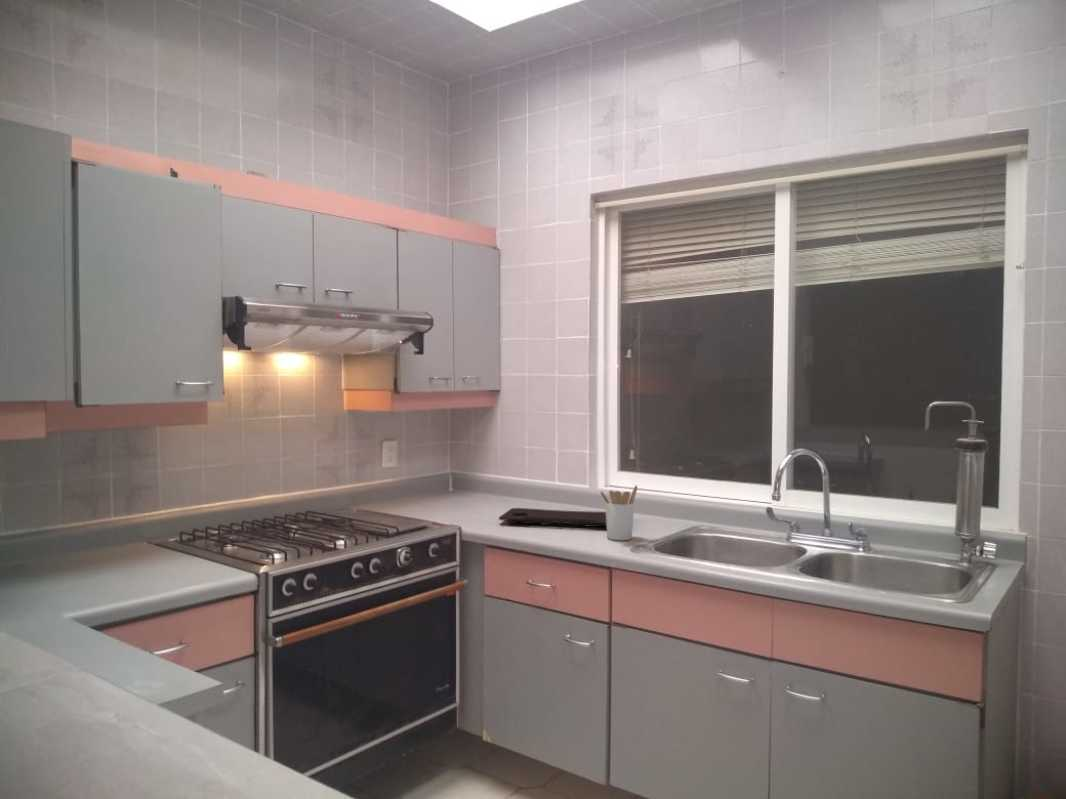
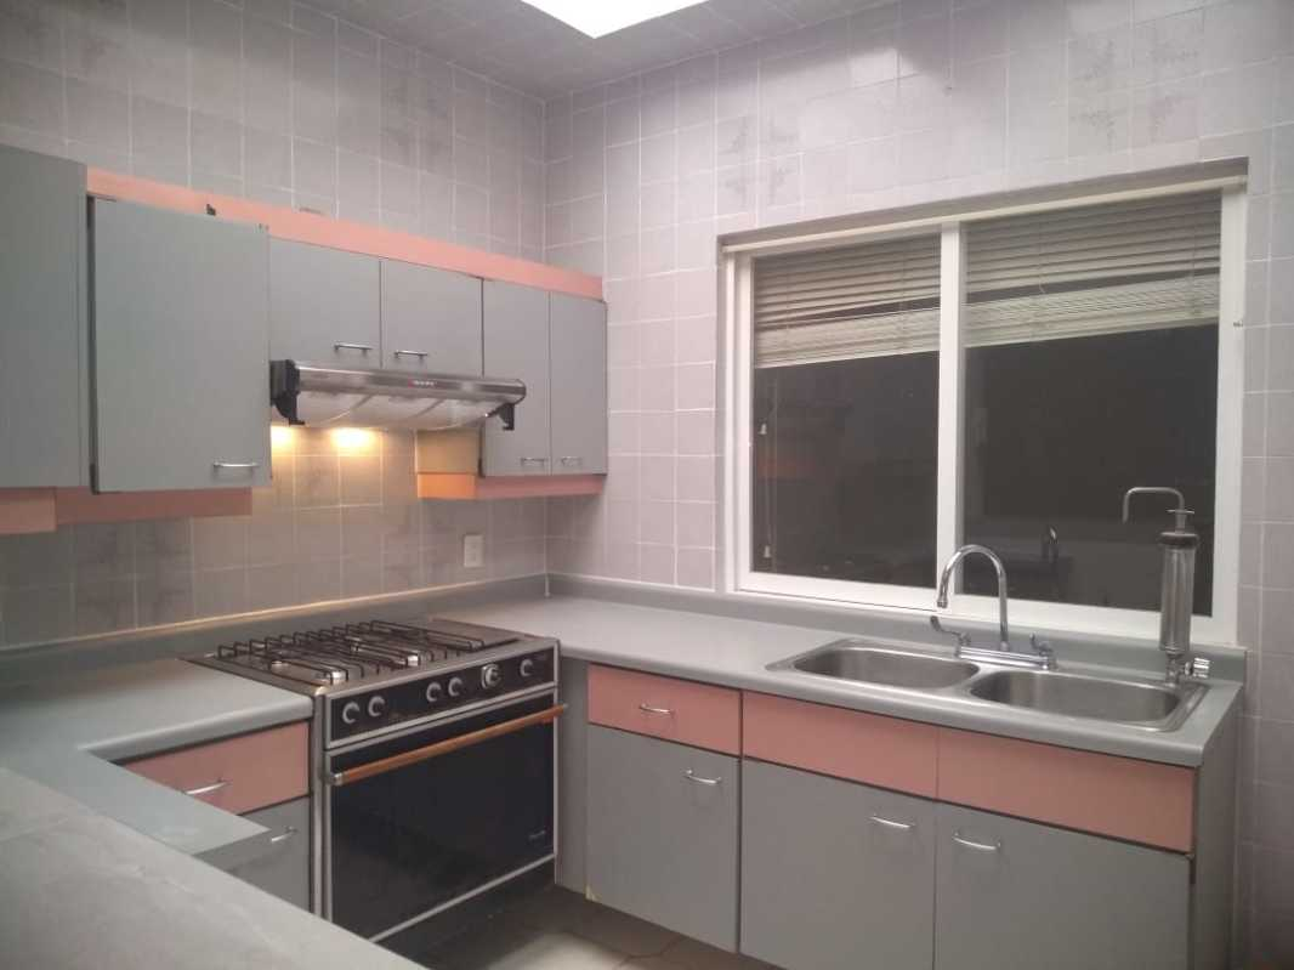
- cutting board [498,507,607,528]
- utensil holder [599,484,639,541]
